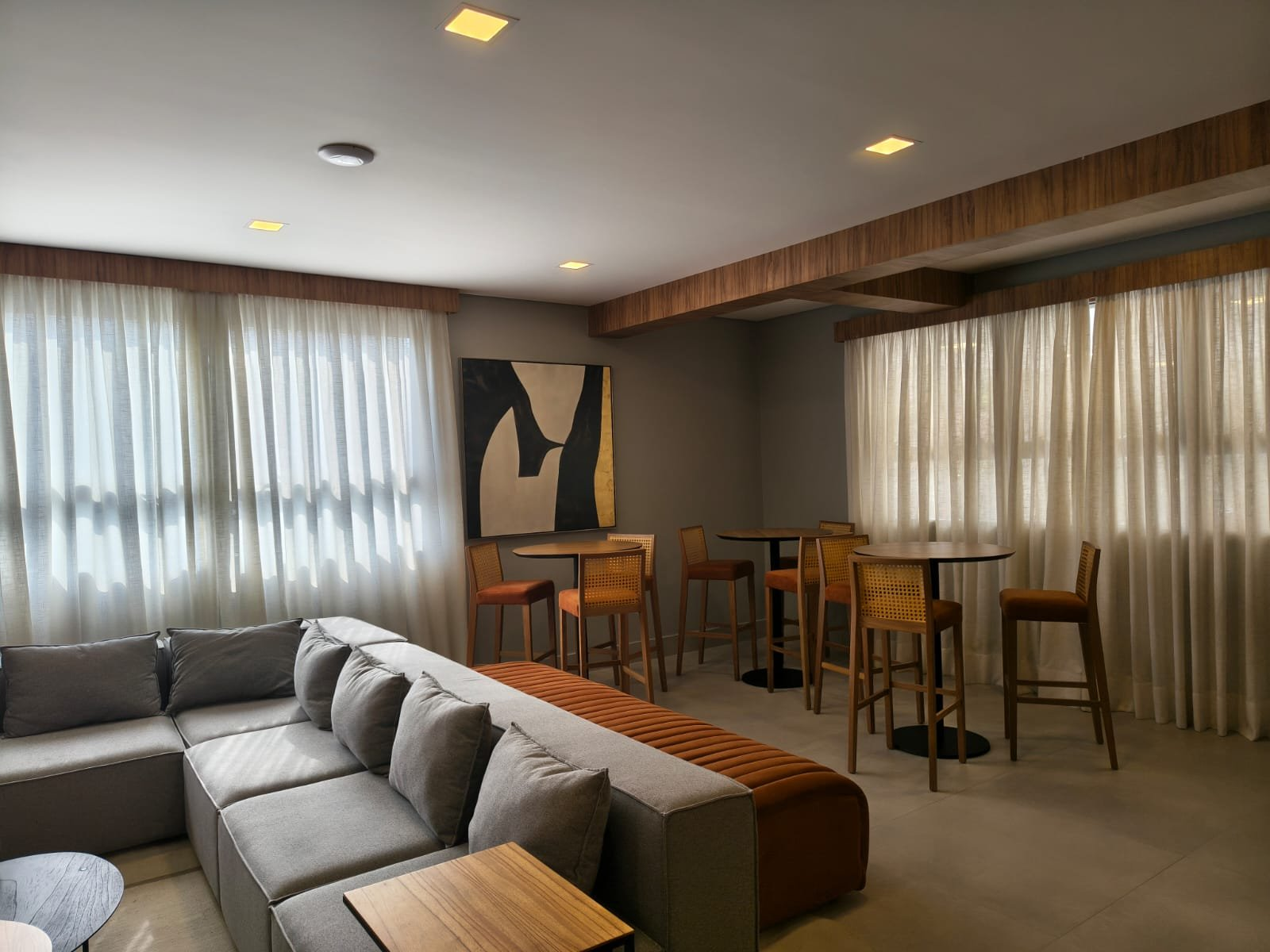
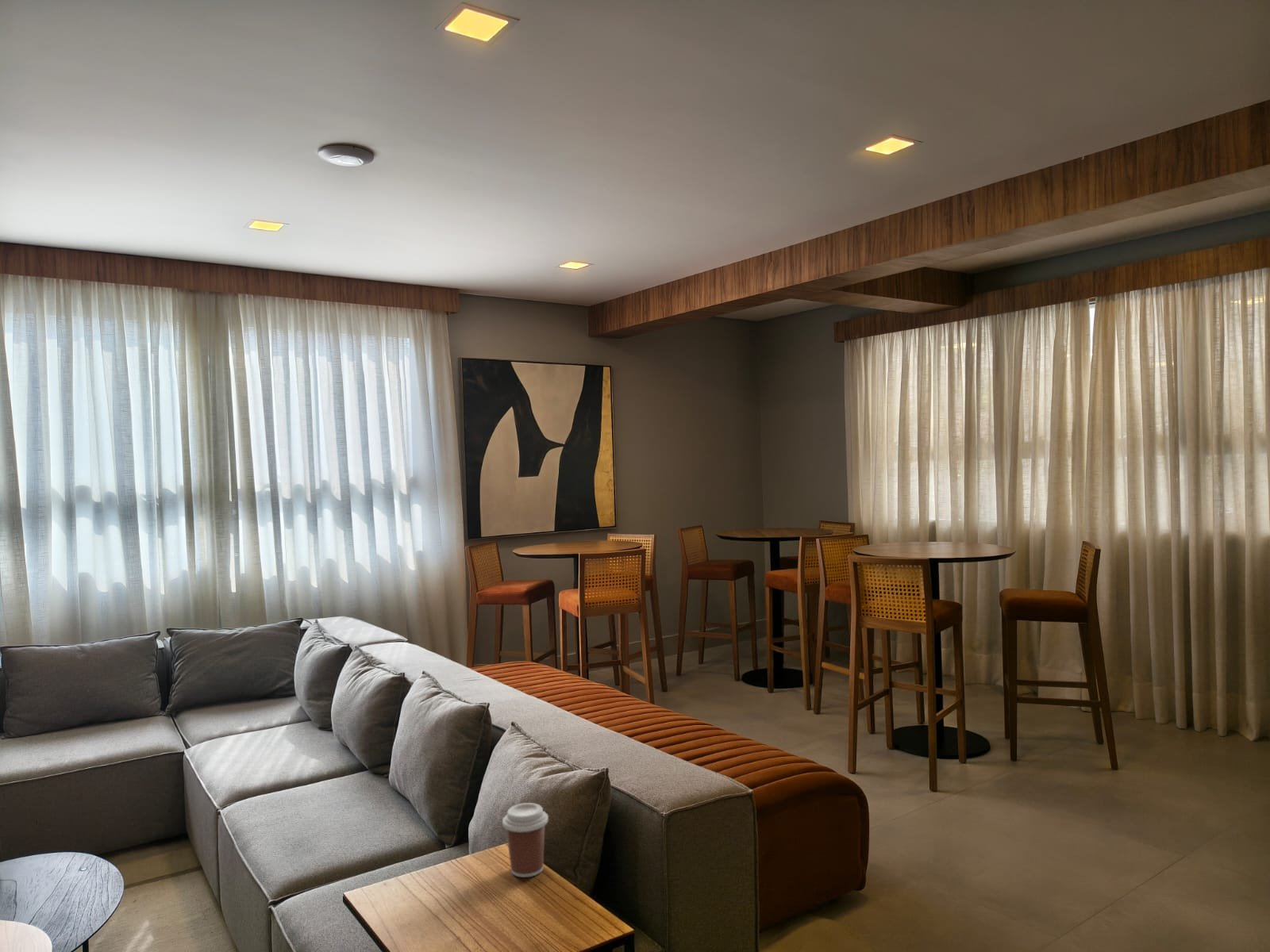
+ coffee cup [502,802,549,878]
